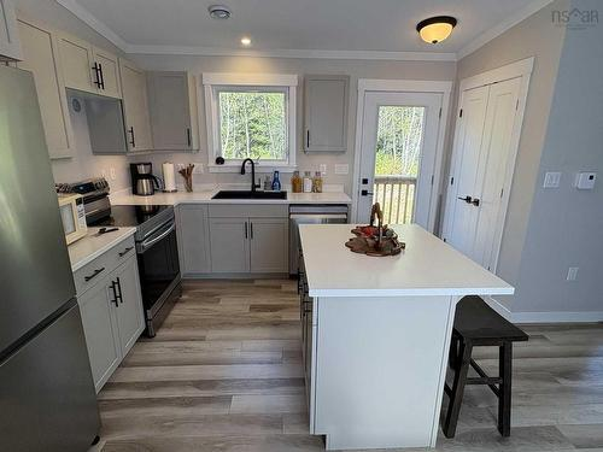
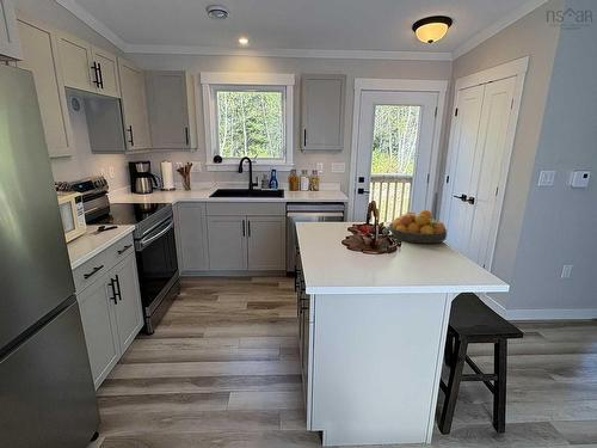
+ fruit bowl [387,208,448,244]
